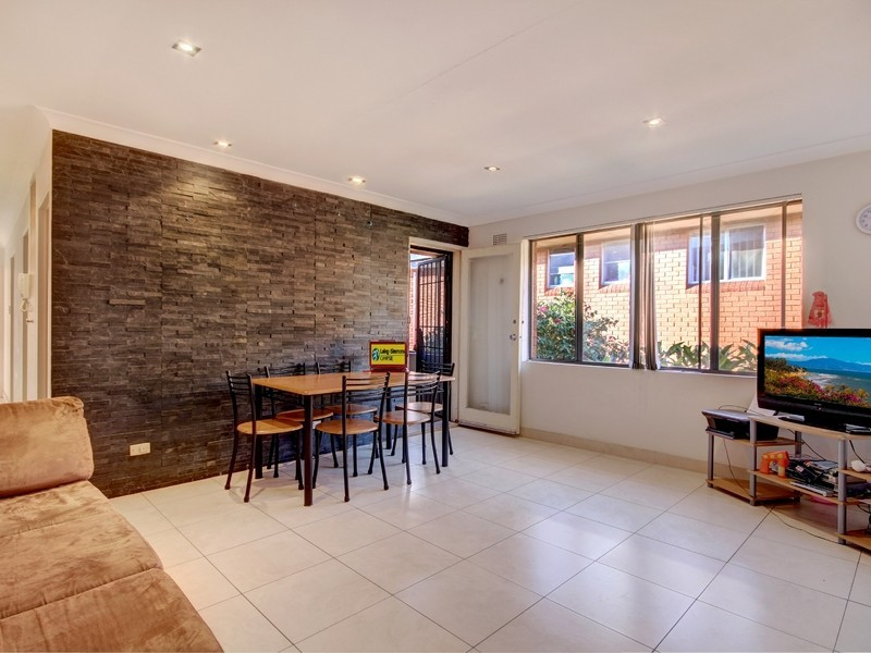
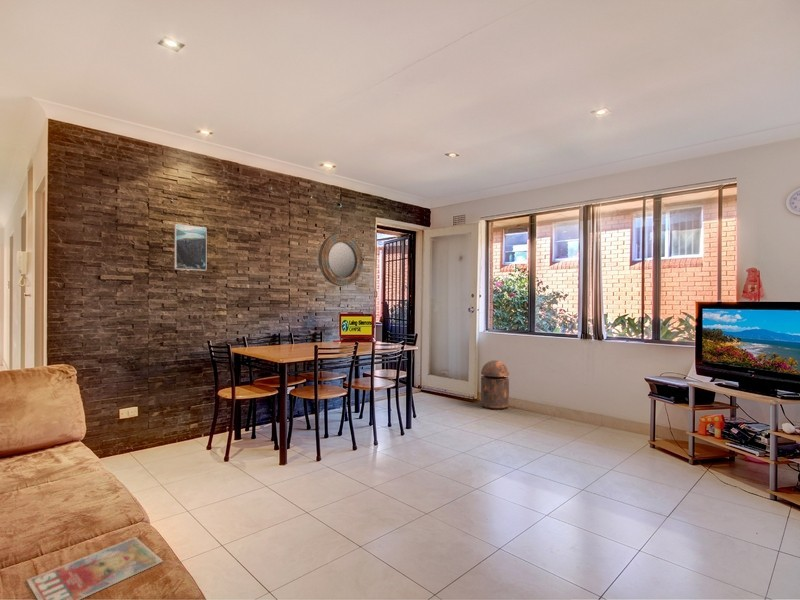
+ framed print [174,223,208,272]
+ home mirror [317,233,364,287]
+ magazine [25,536,164,600]
+ trash can [480,359,510,411]
